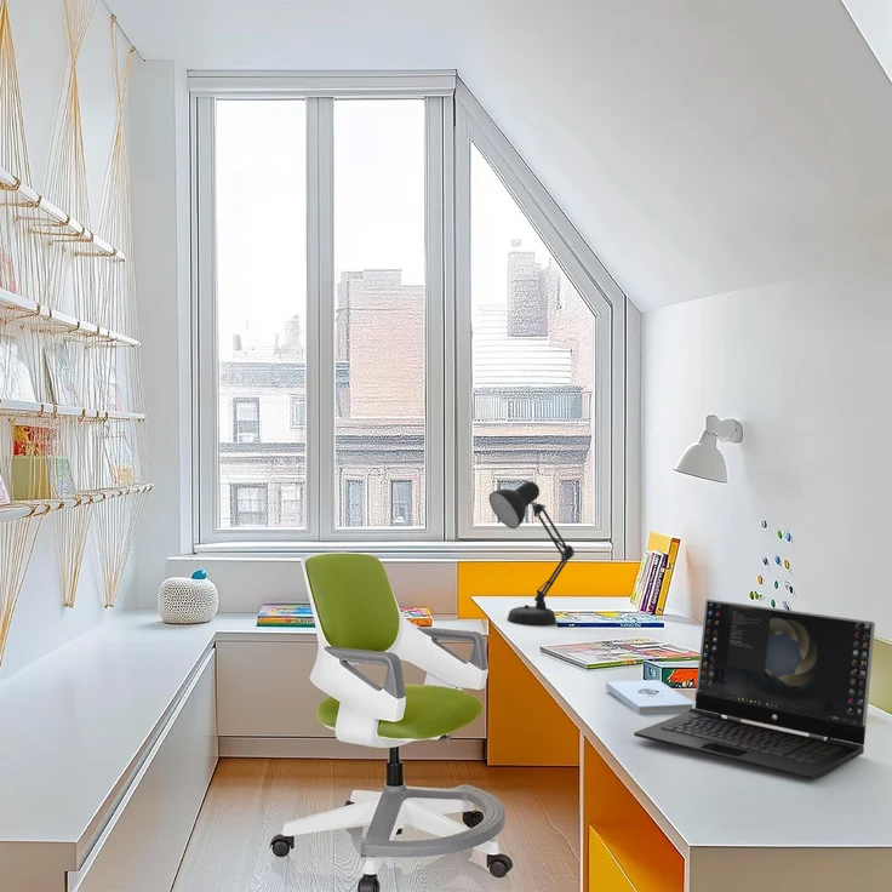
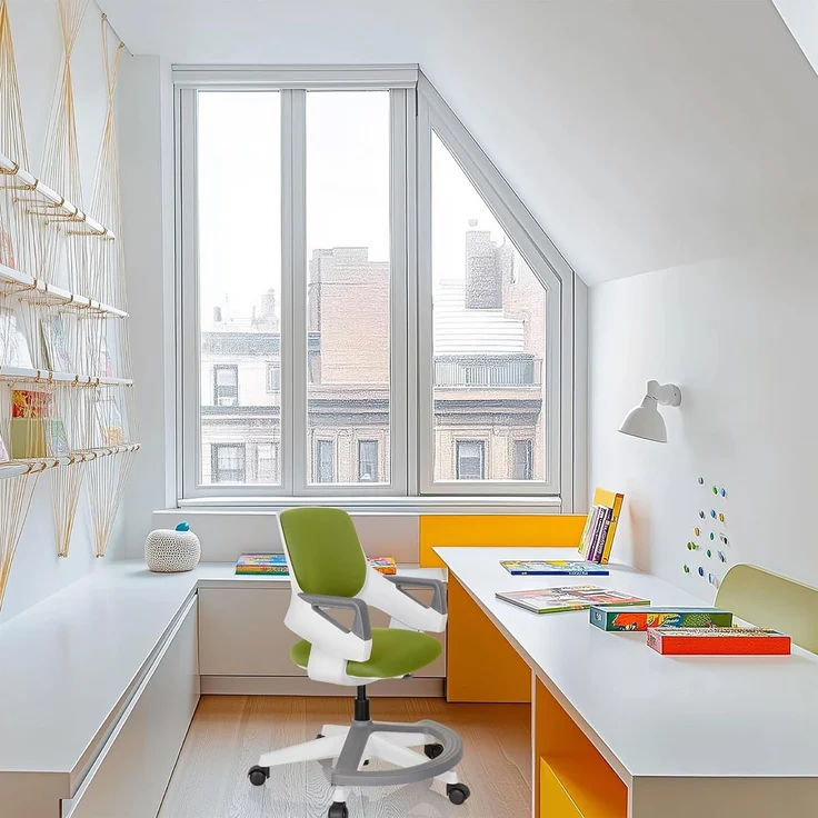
- laptop [633,599,876,780]
- desk lamp [488,480,576,627]
- notepad [605,679,694,715]
